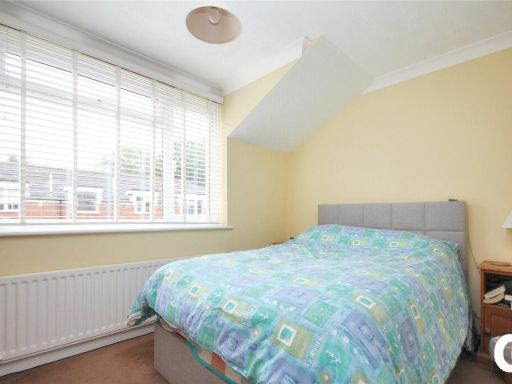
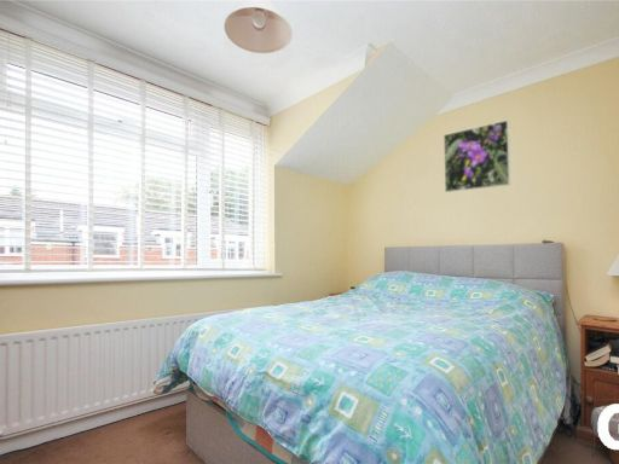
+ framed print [442,120,511,193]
